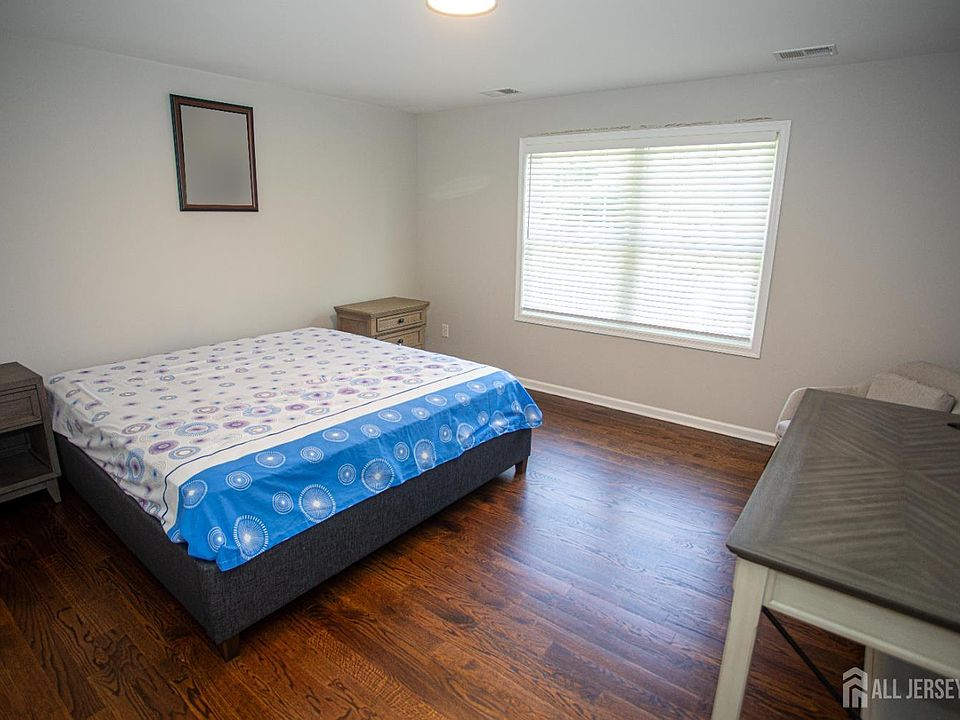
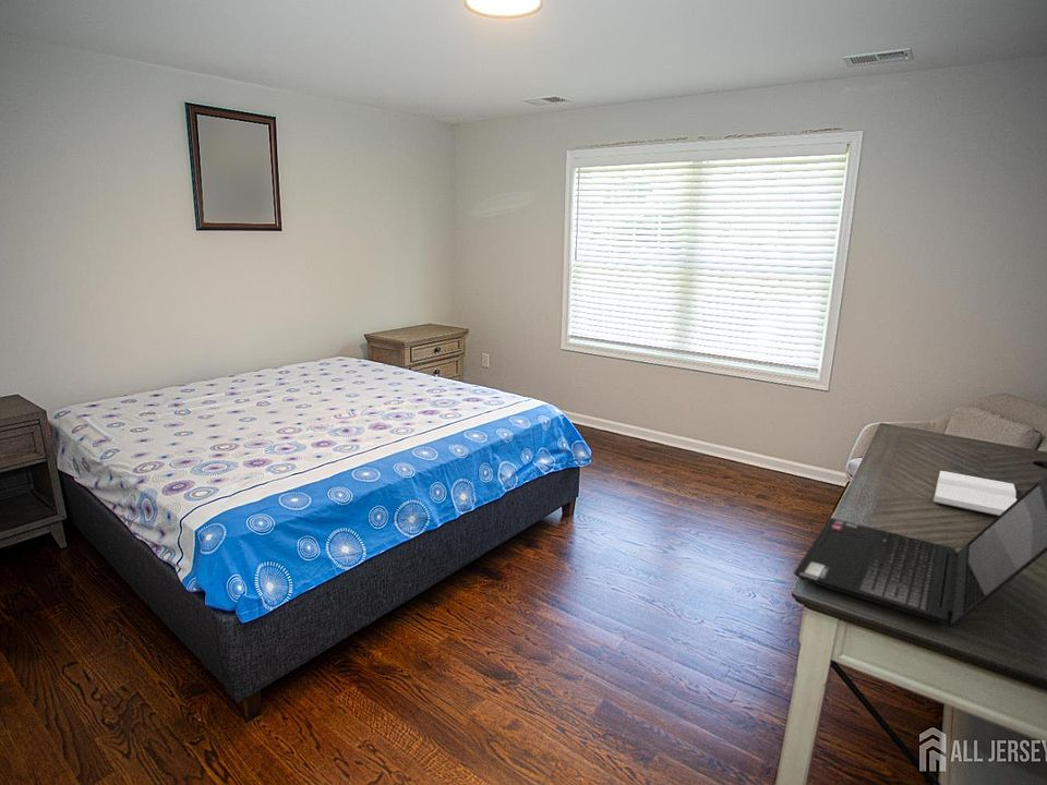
+ laptop computer [793,475,1047,631]
+ book [932,470,1018,517]
